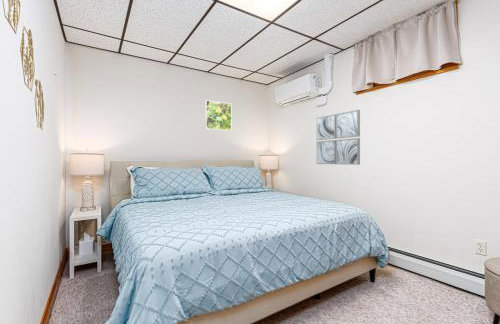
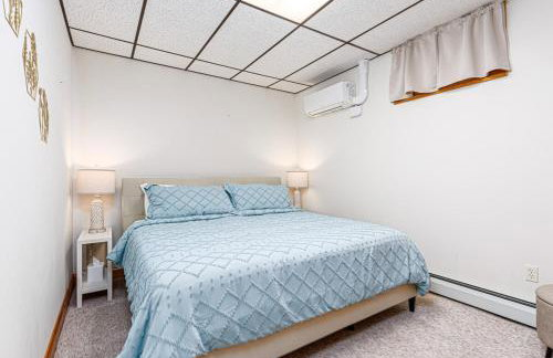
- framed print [204,99,232,132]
- wall art [316,109,361,166]
